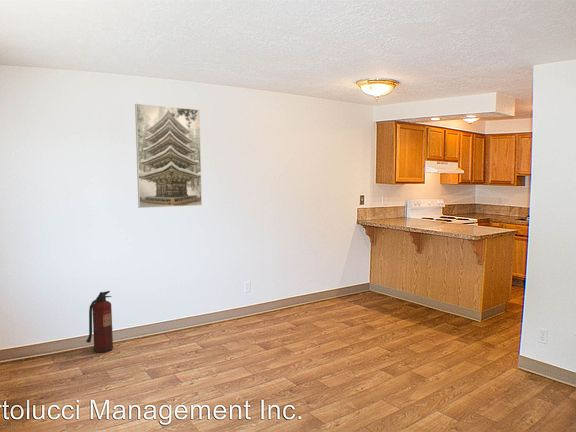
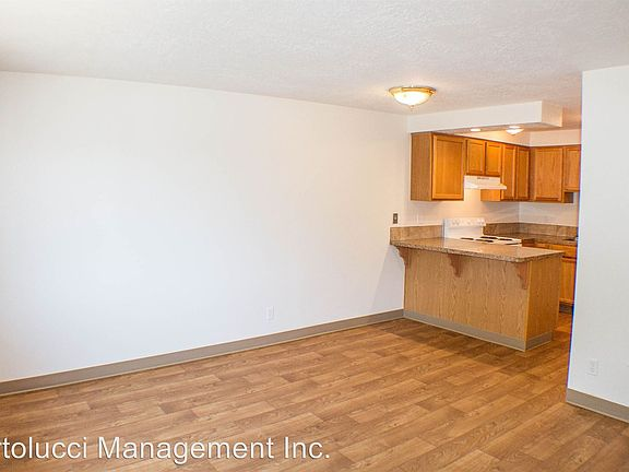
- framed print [134,103,203,209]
- fire extinguisher [85,290,114,354]
